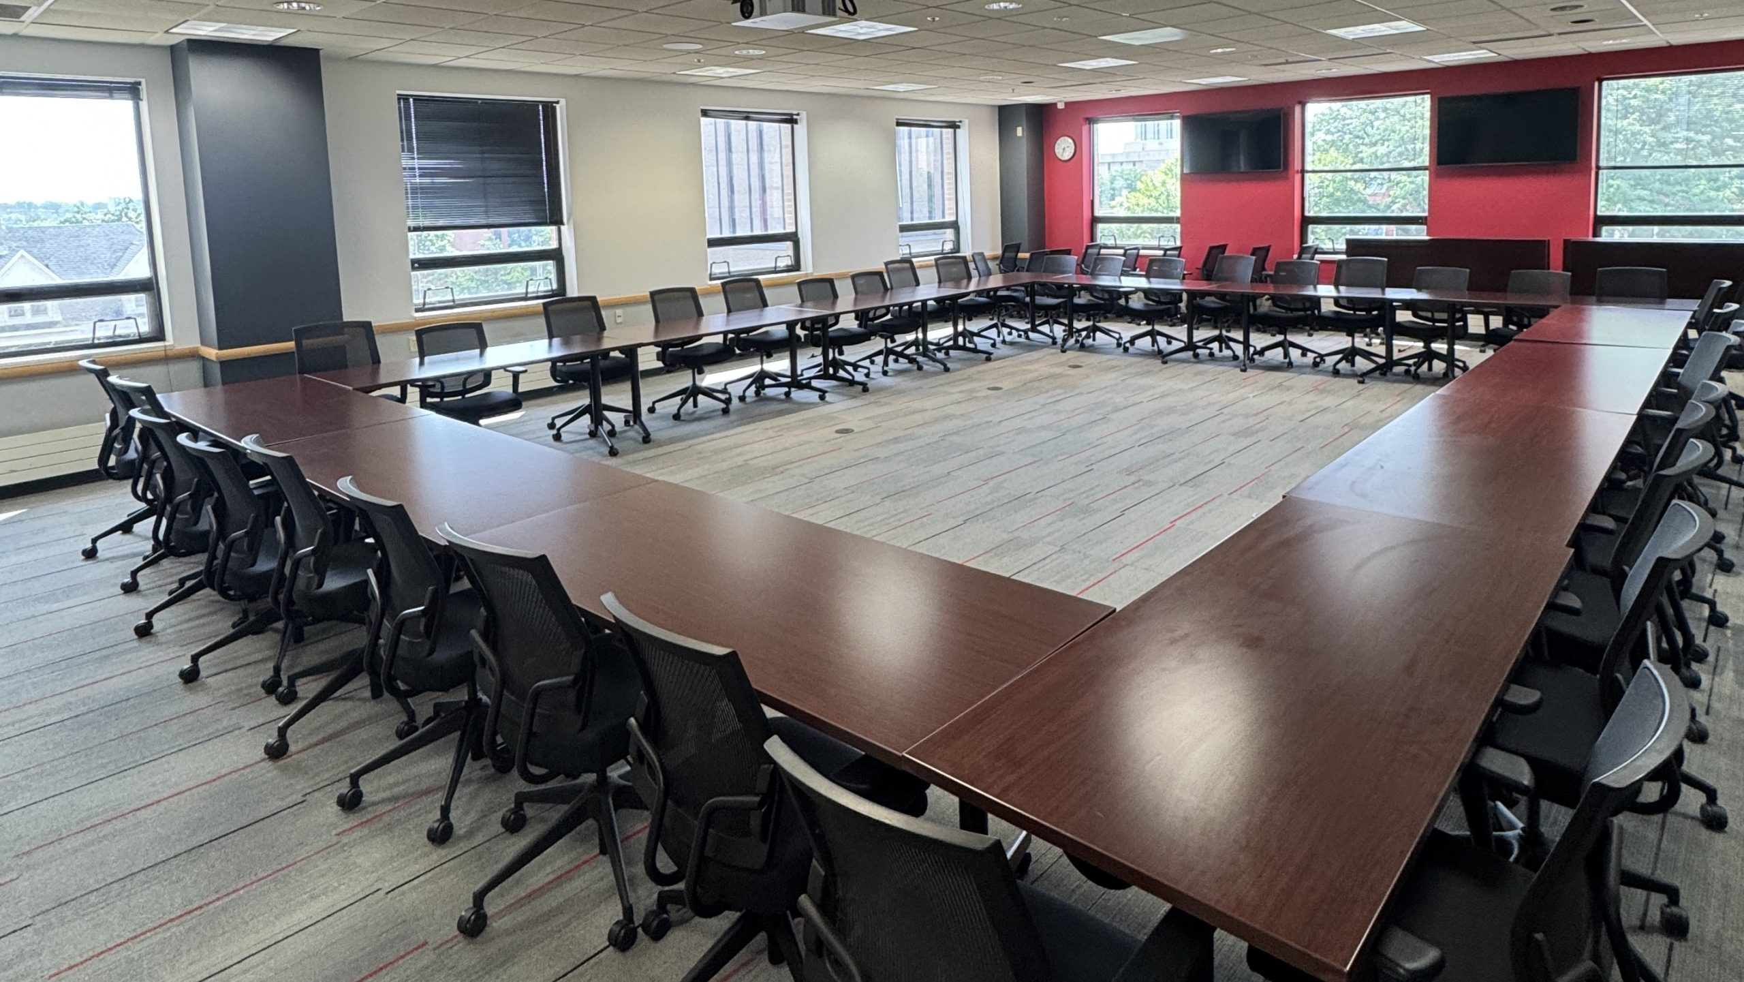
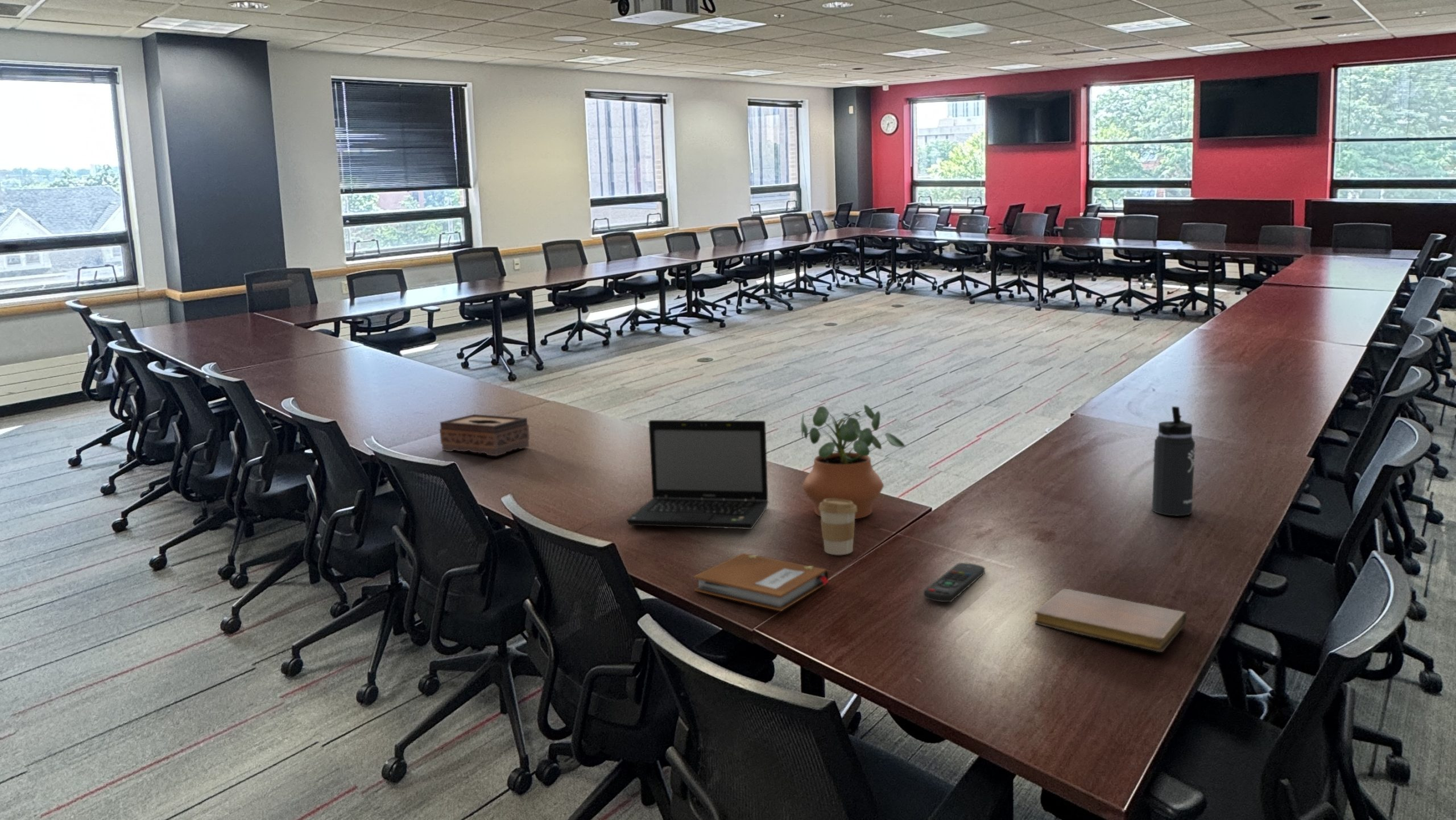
+ coffee cup [819,498,857,555]
+ tissue box [439,414,530,456]
+ notebook [1034,588,1188,653]
+ thermos bottle [1151,406,1196,517]
+ notebook [693,553,830,612]
+ laptop [626,419,769,530]
+ potted plant [800,404,906,520]
+ remote control [923,562,986,603]
